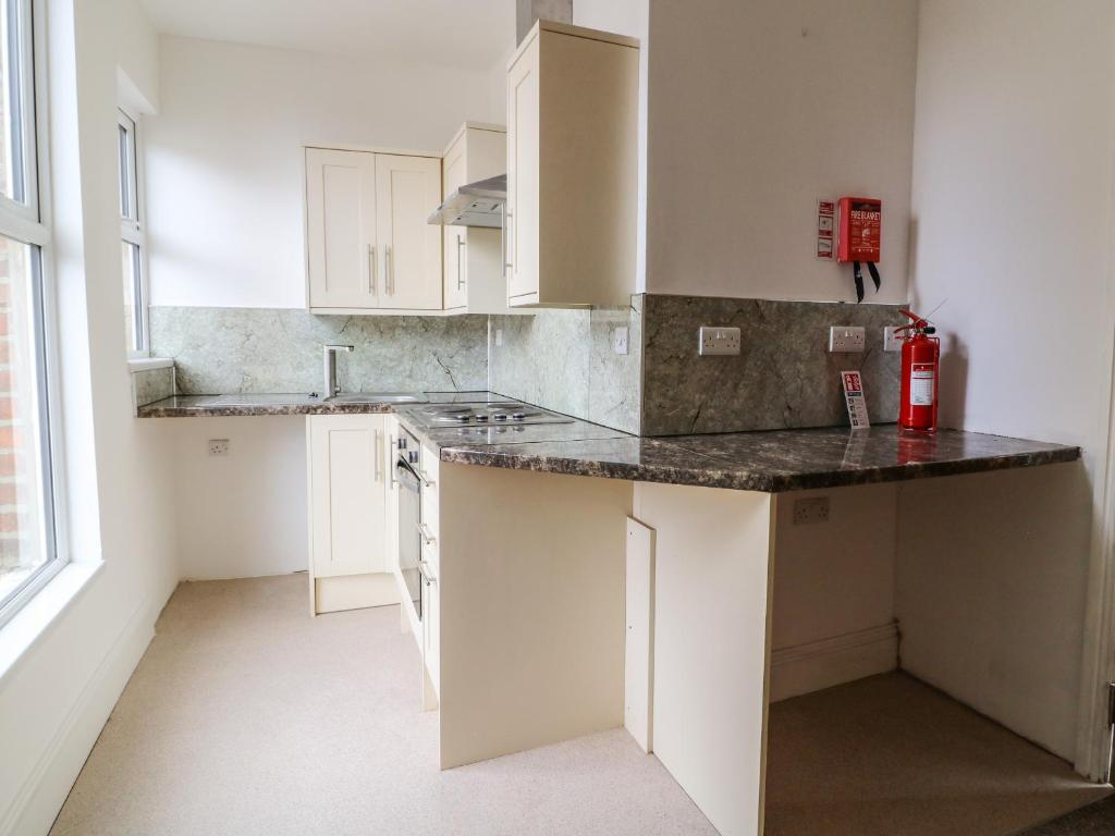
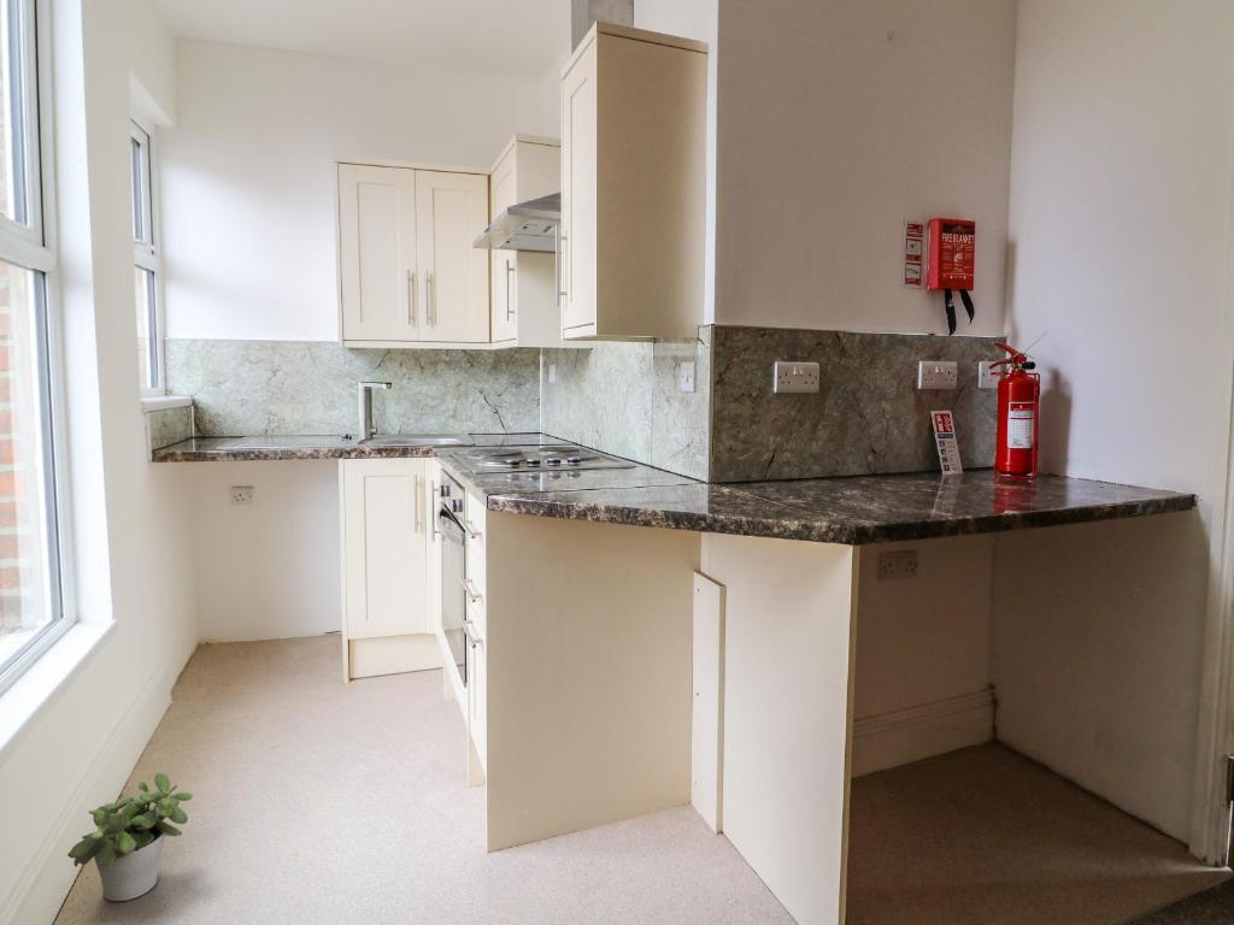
+ potted plant [66,772,194,902]
